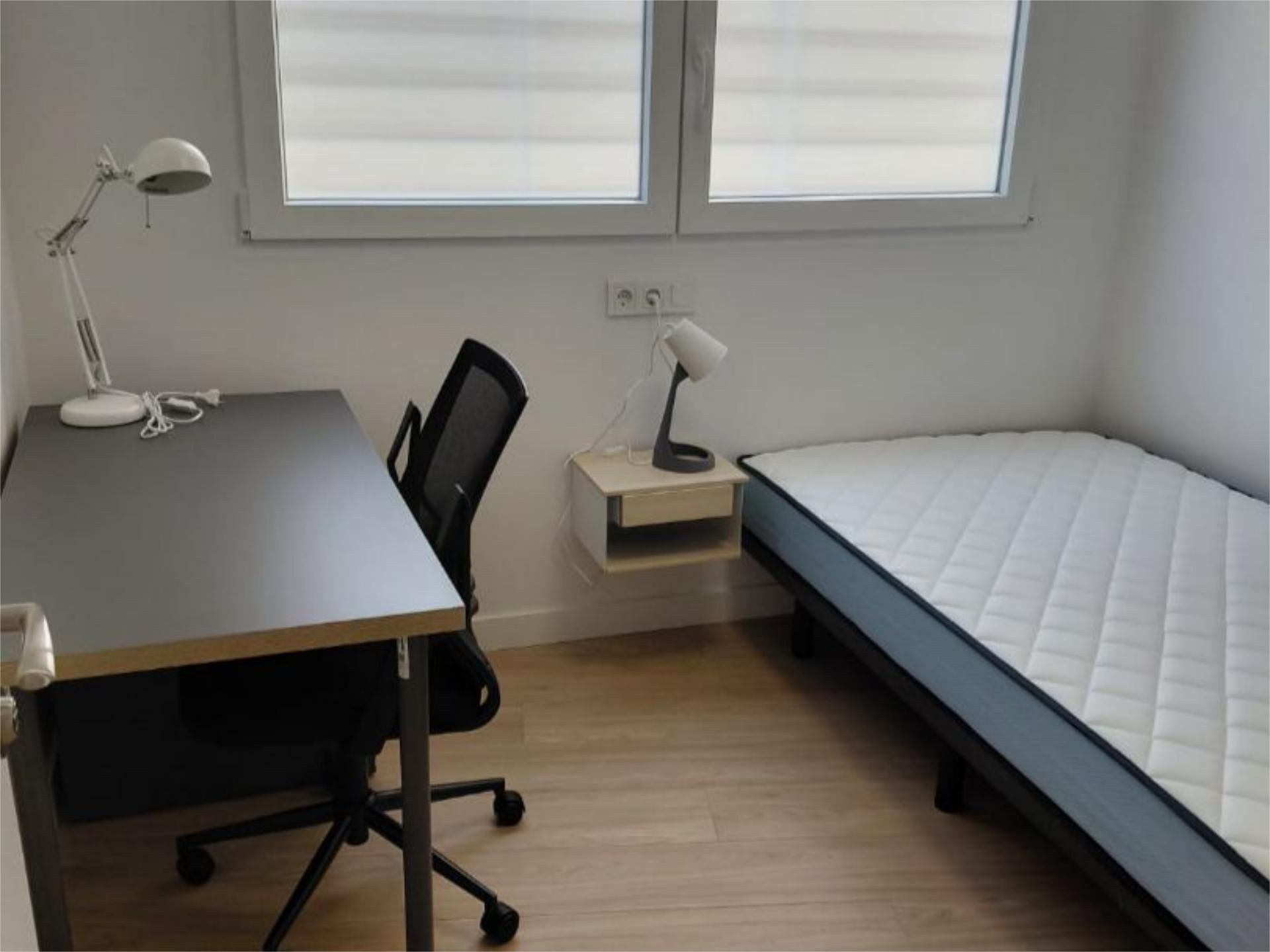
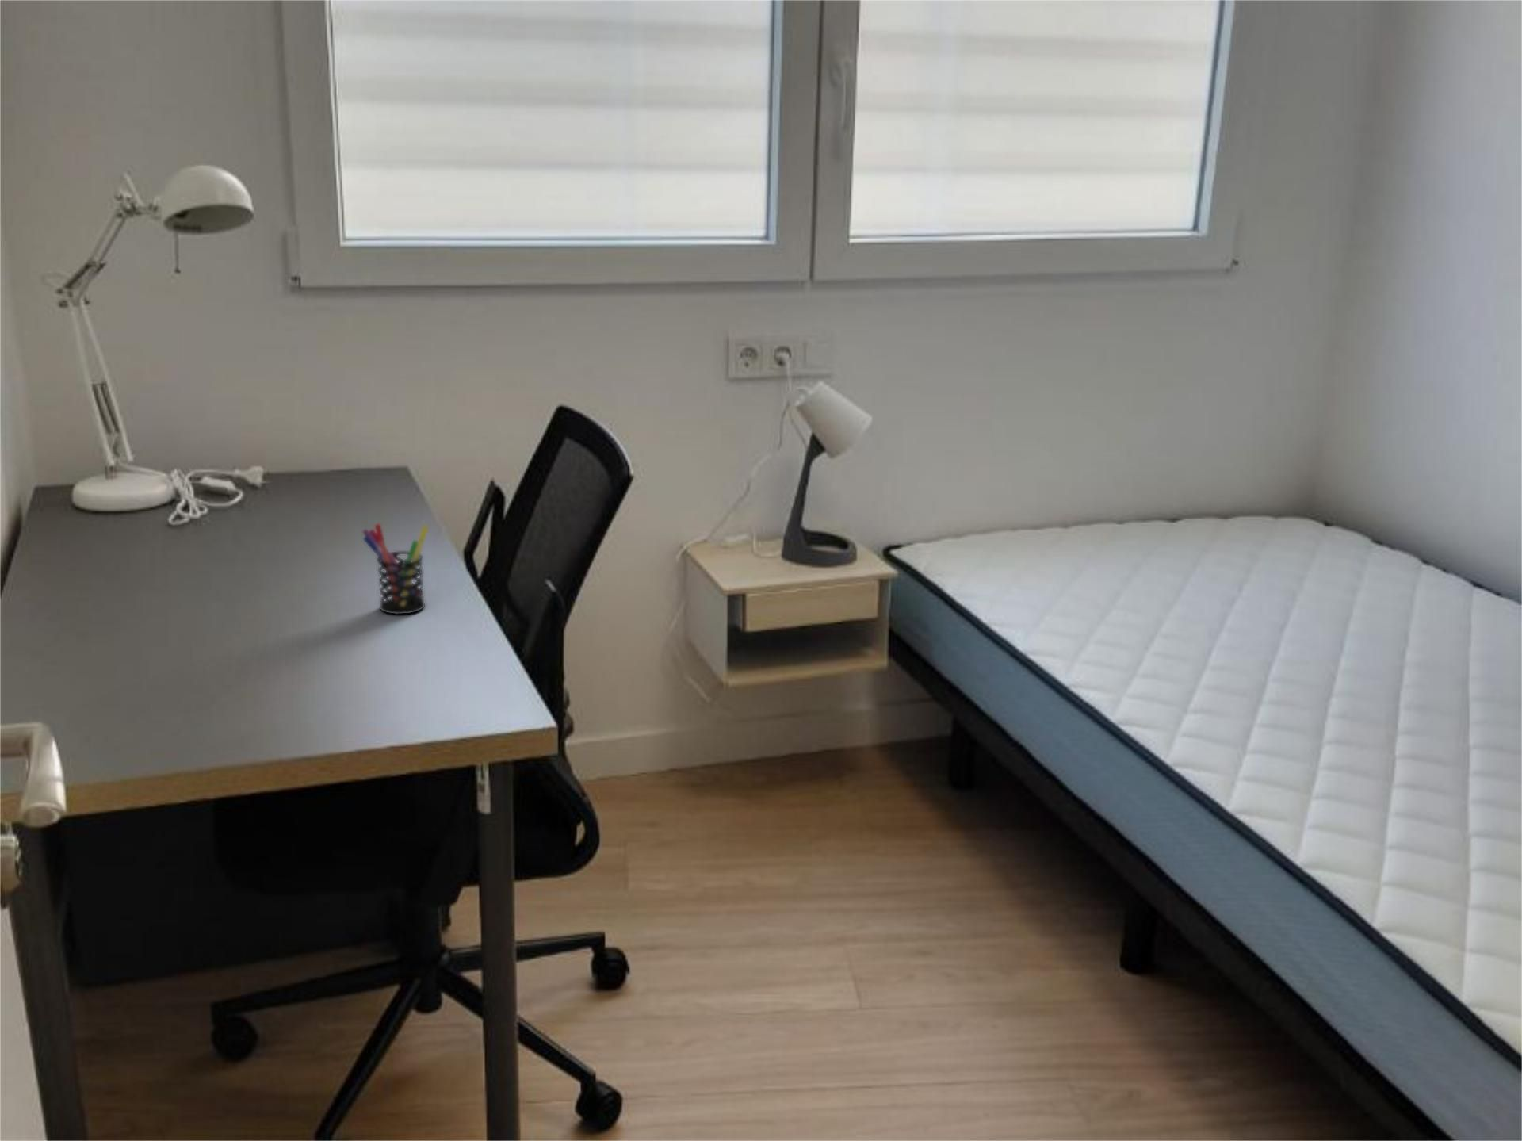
+ pen holder [362,523,430,615]
